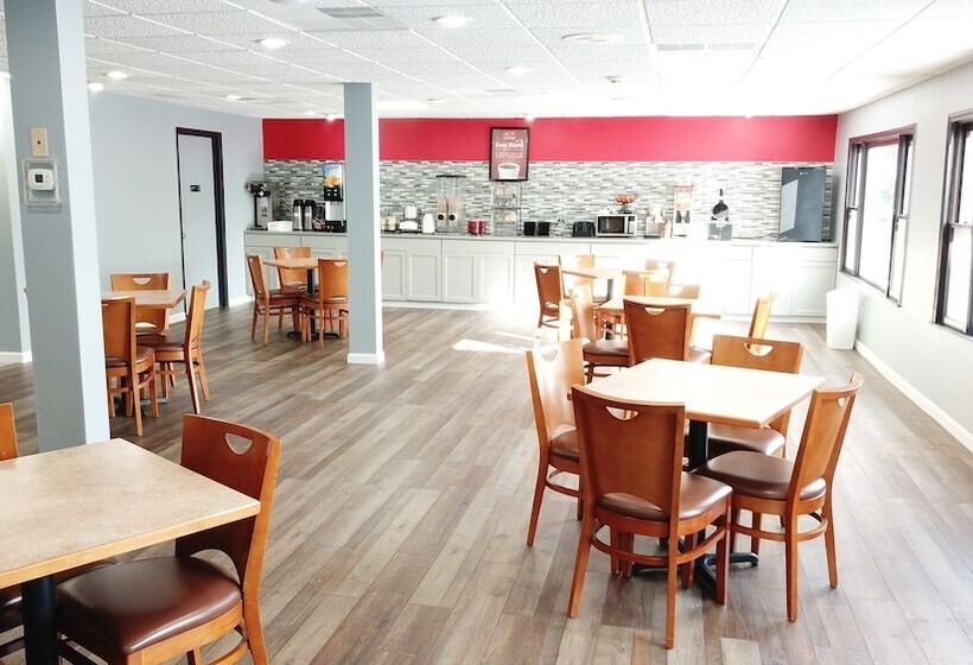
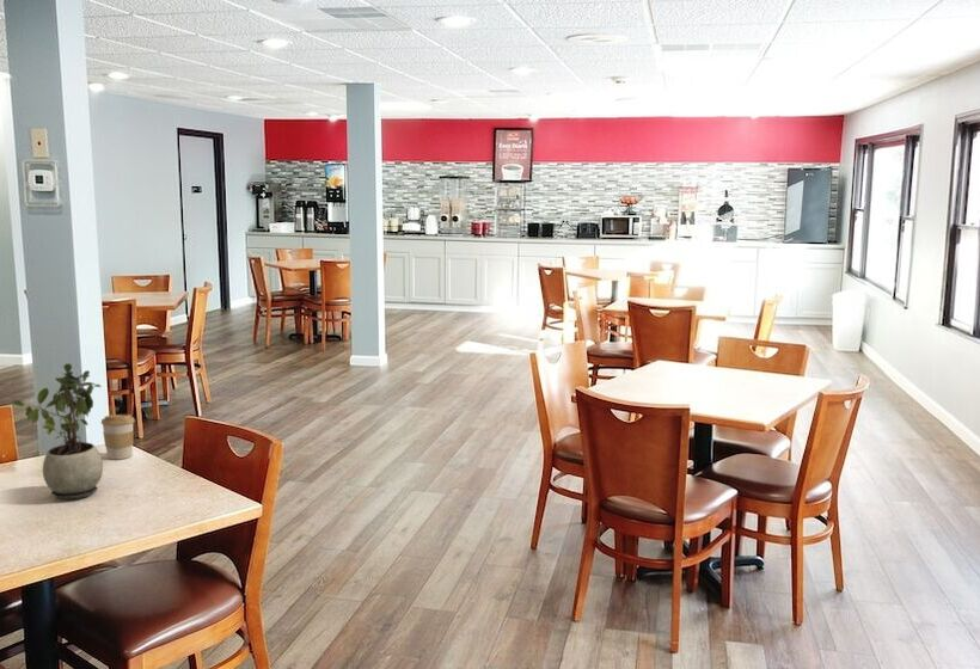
+ coffee cup [100,413,136,461]
+ potted plant [10,362,104,501]
